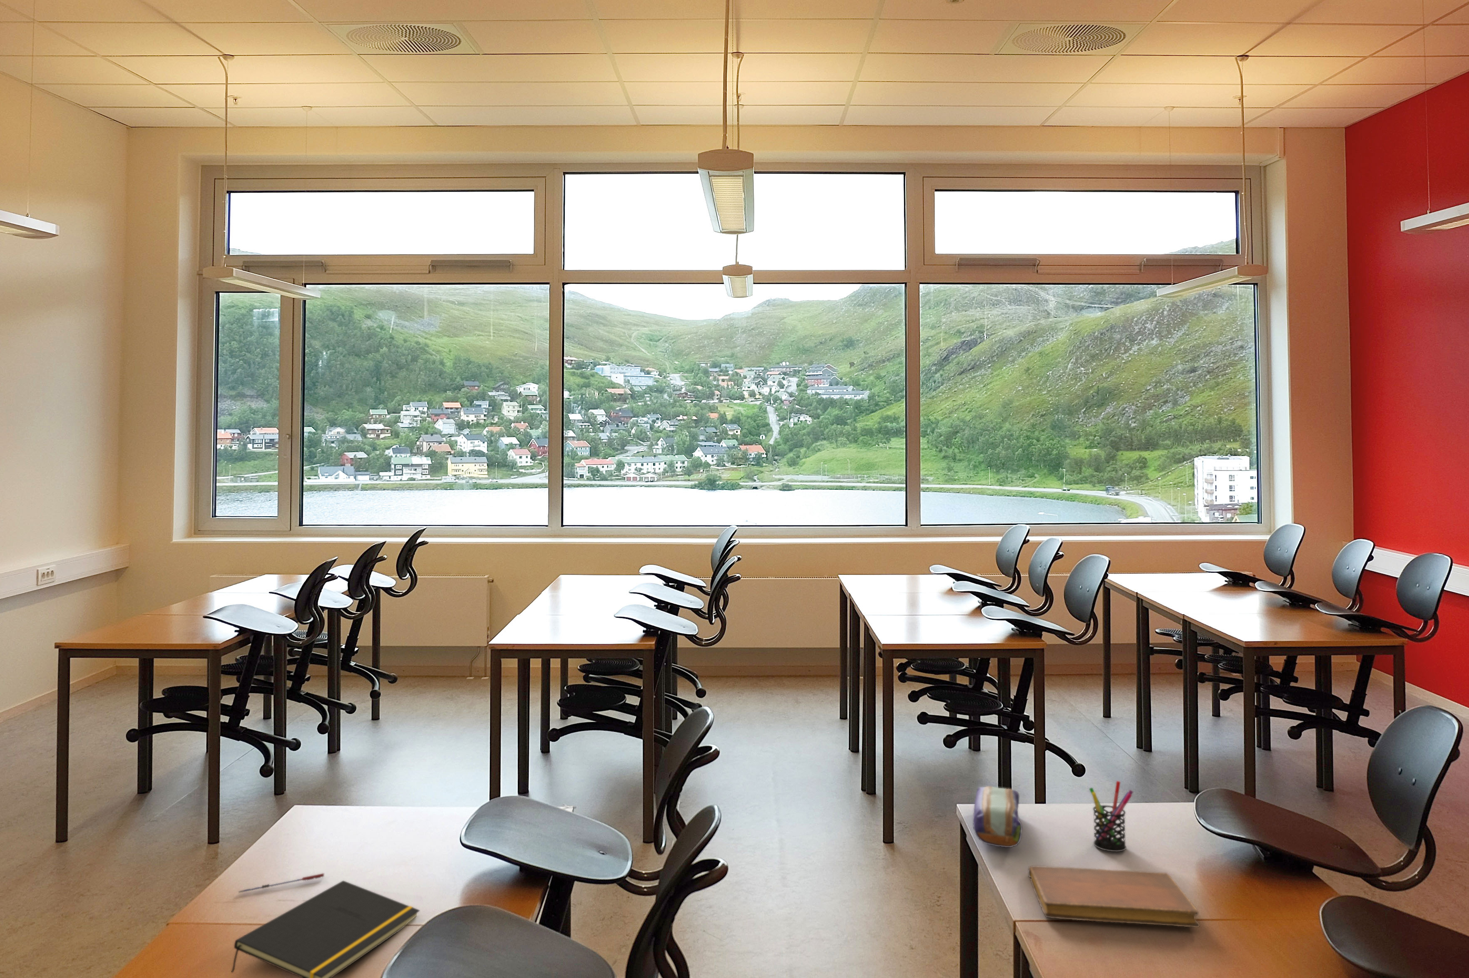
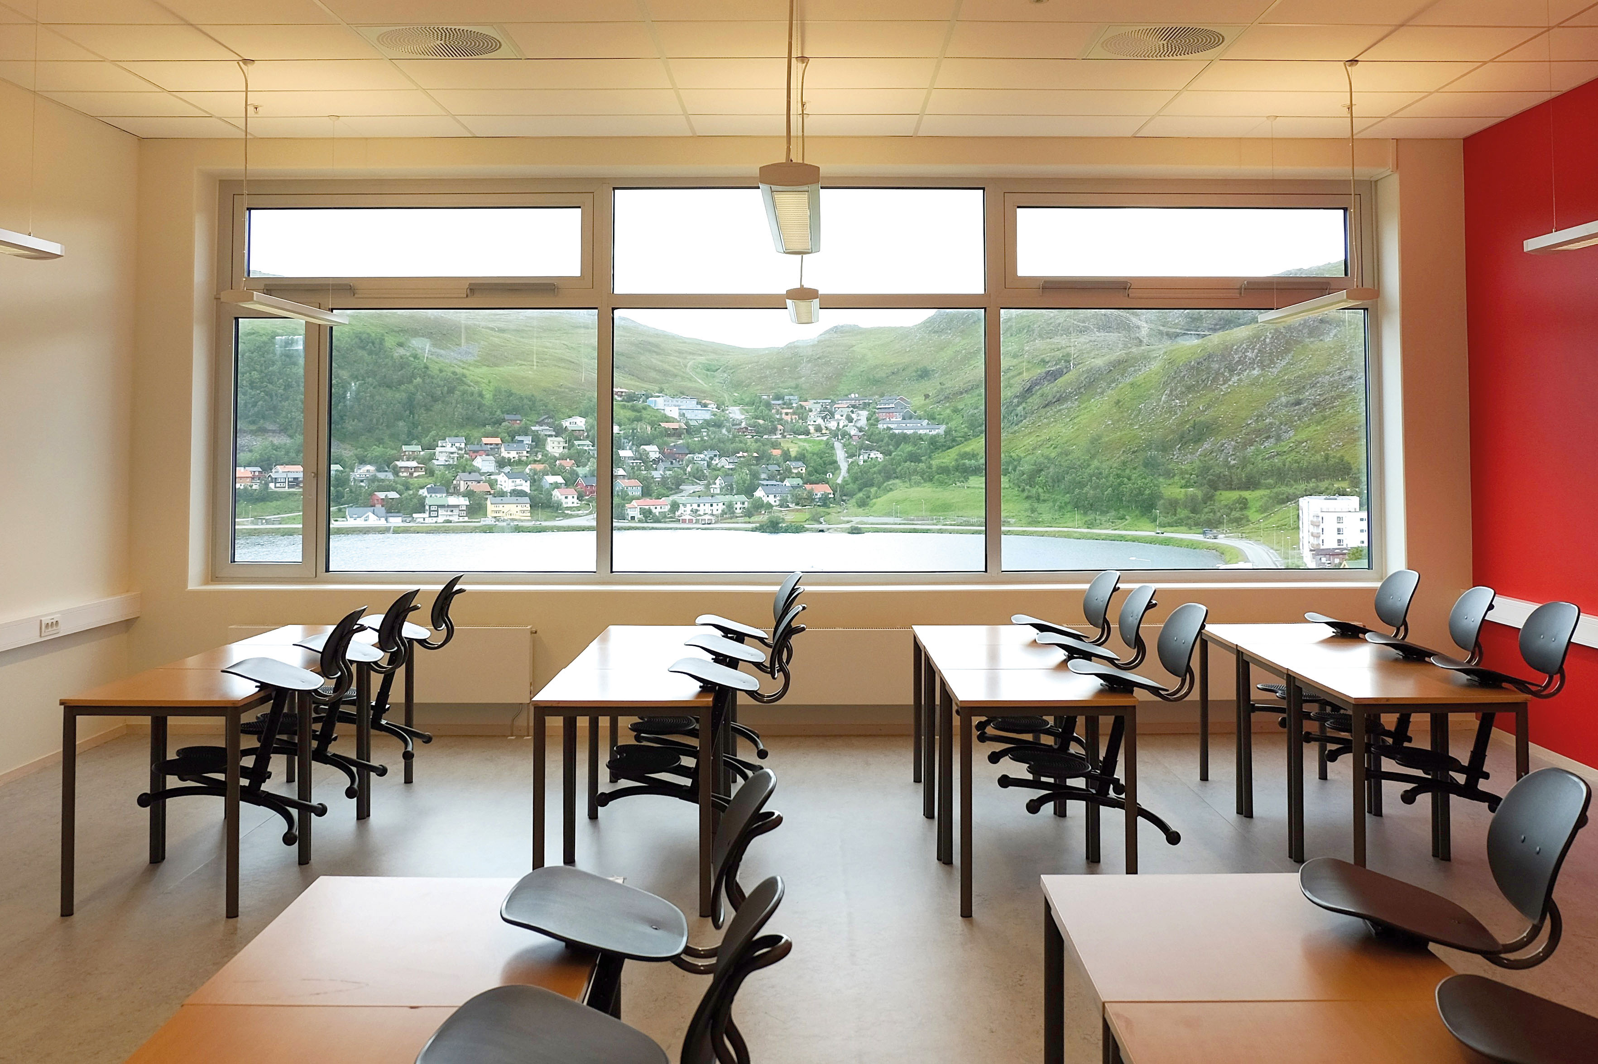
- pen [238,873,324,894]
- pencil case [972,786,1022,848]
- notebook [1028,866,1200,928]
- pen holder [1089,780,1134,852]
- notepad [230,880,420,978]
